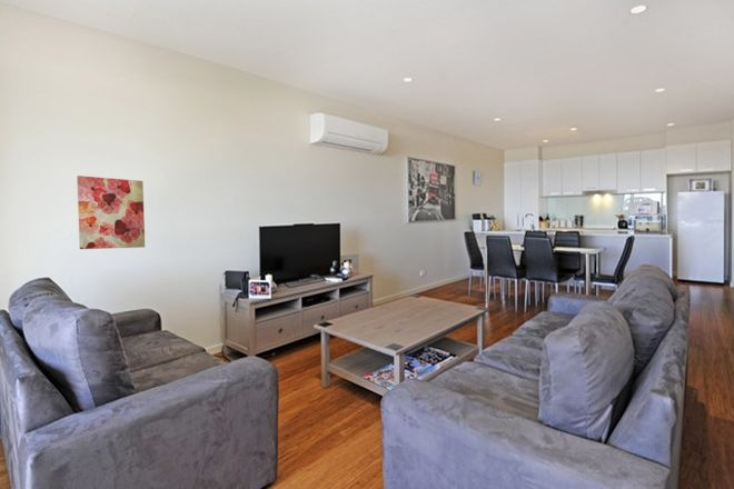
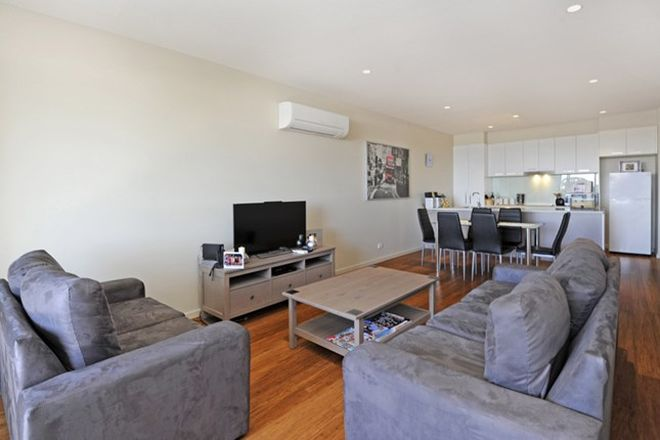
- wall art [76,174,146,250]
